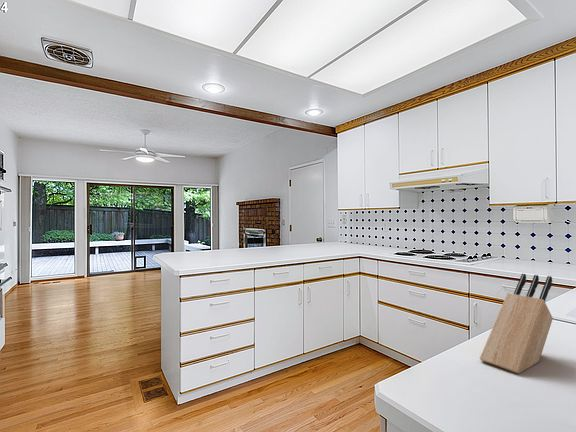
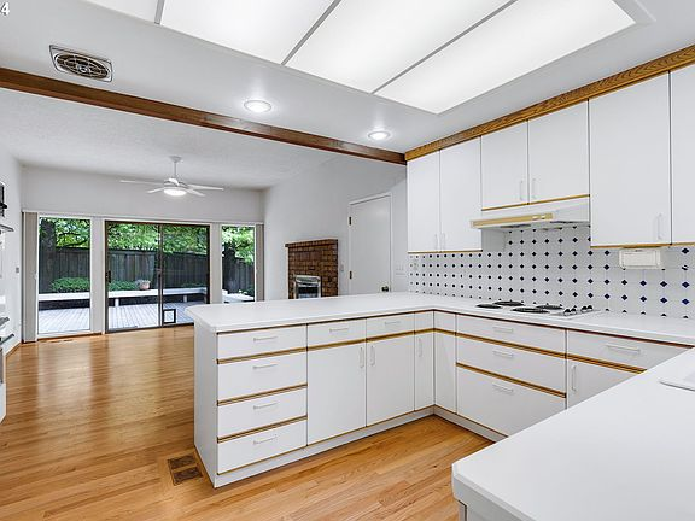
- knife block [479,273,554,375]
